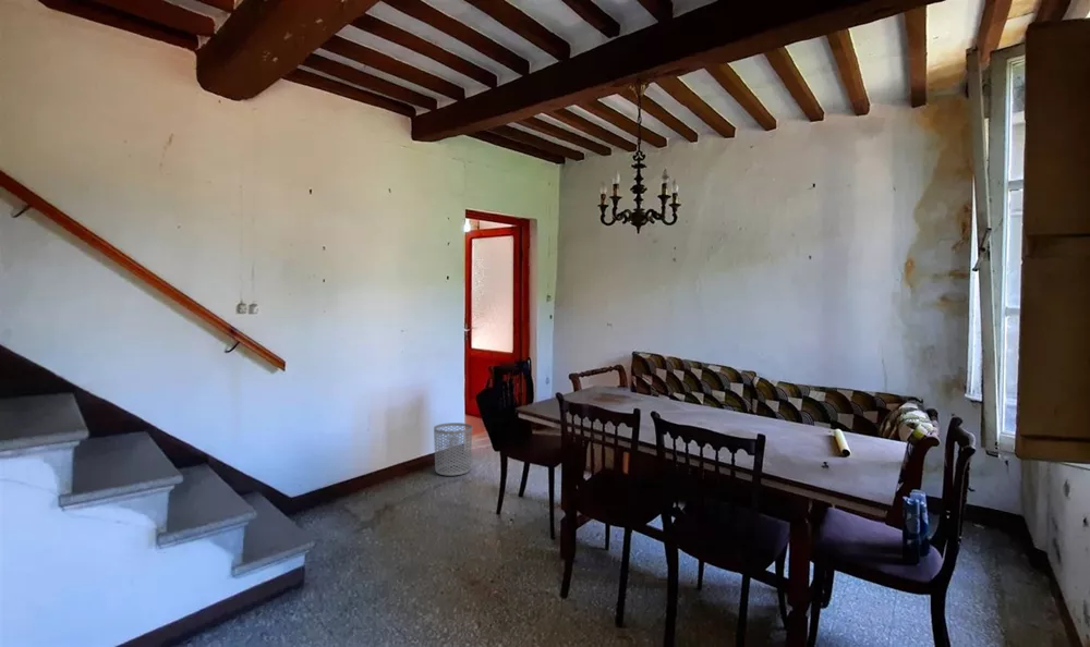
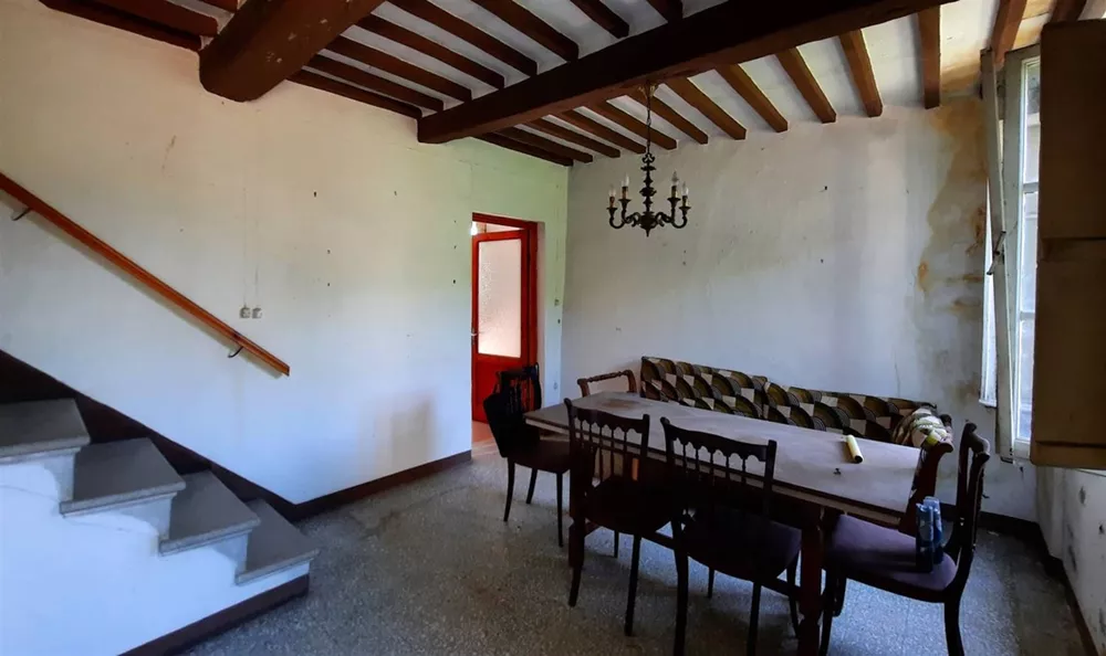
- waste bin [433,422,473,477]
